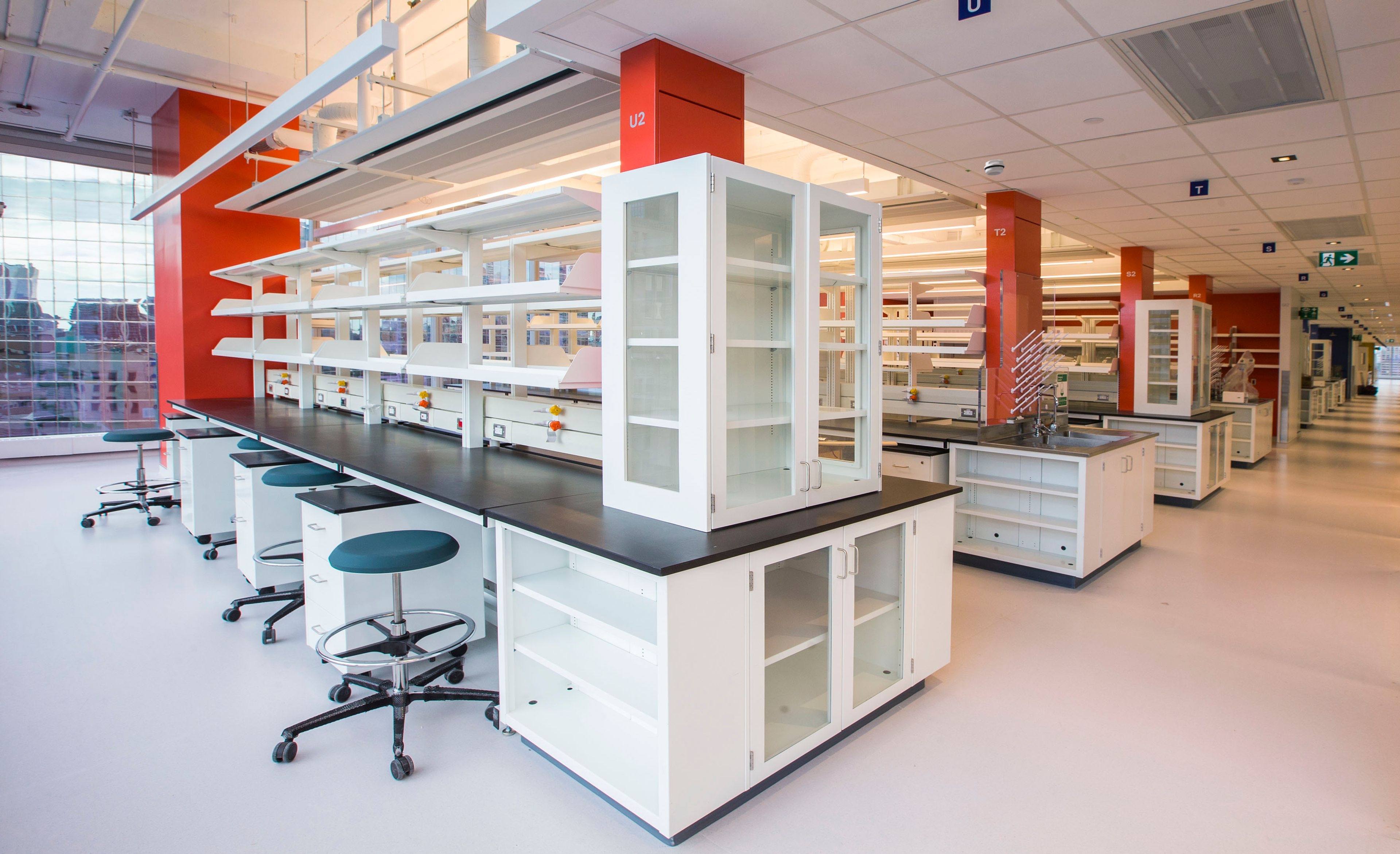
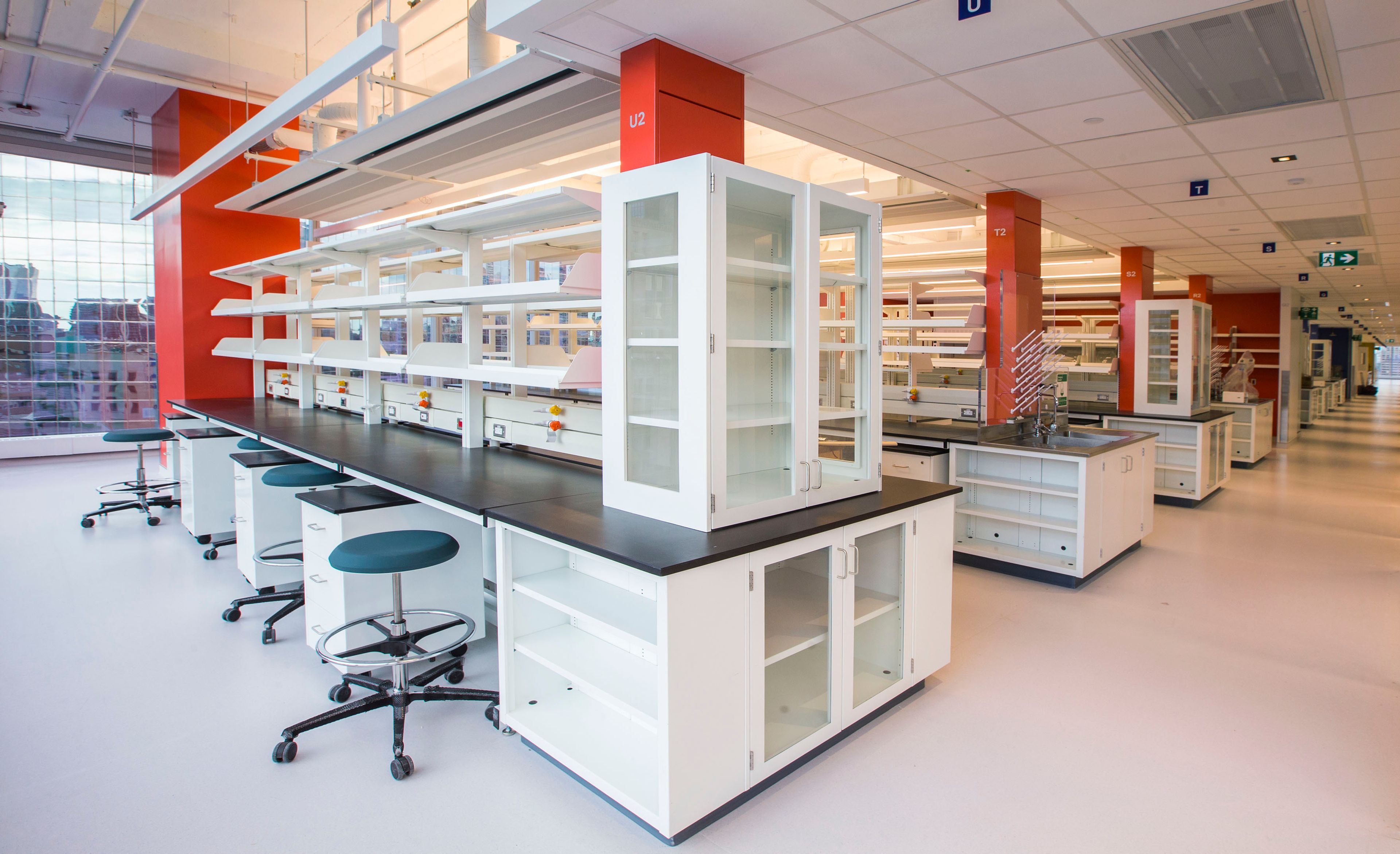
- smoke detector [984,159,1005,176]
